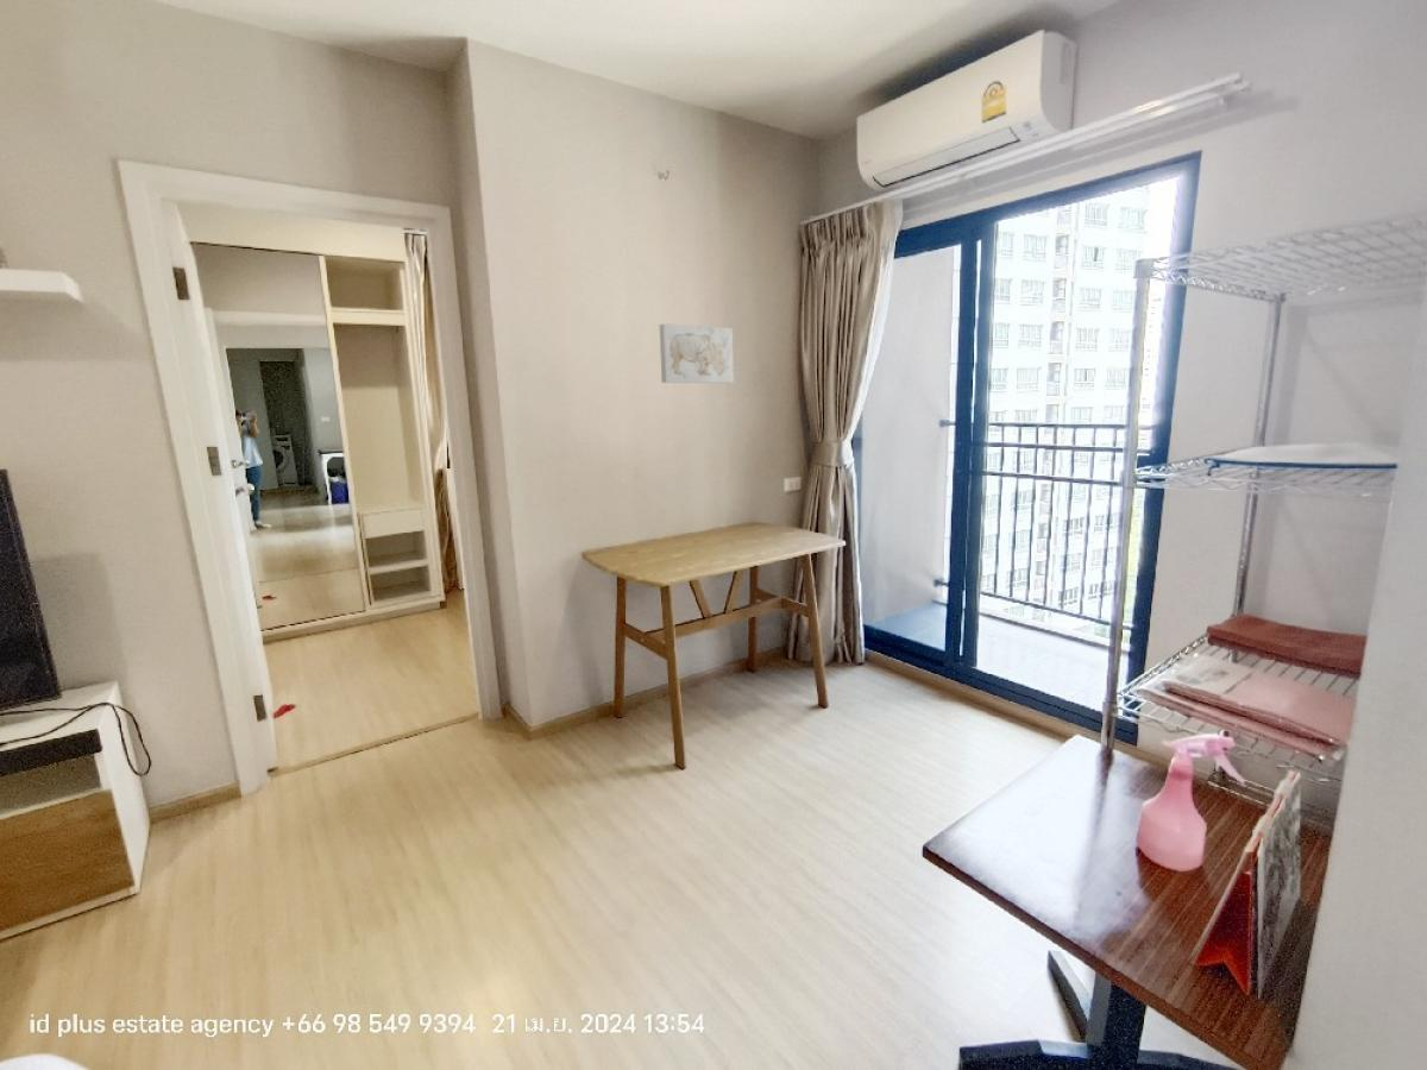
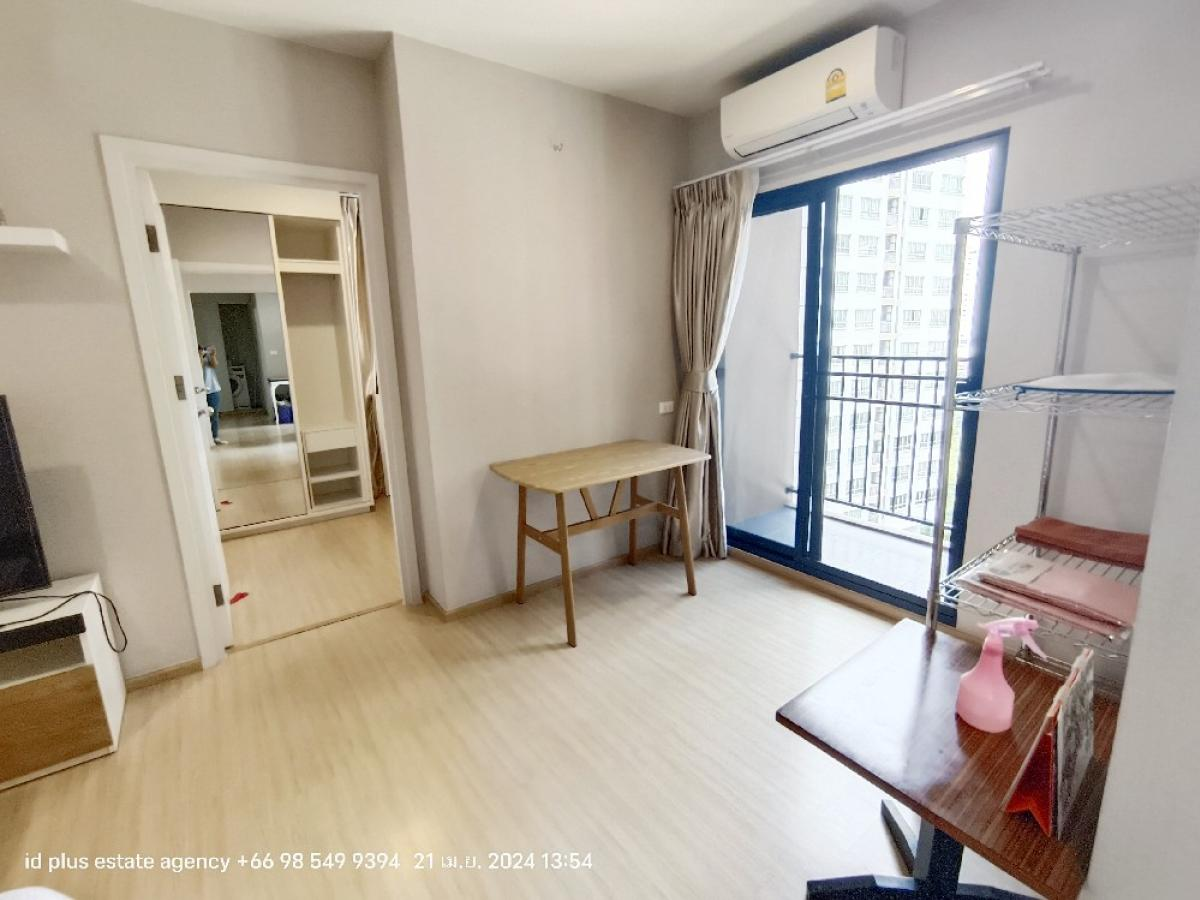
- wall art [659,322,735,384]
